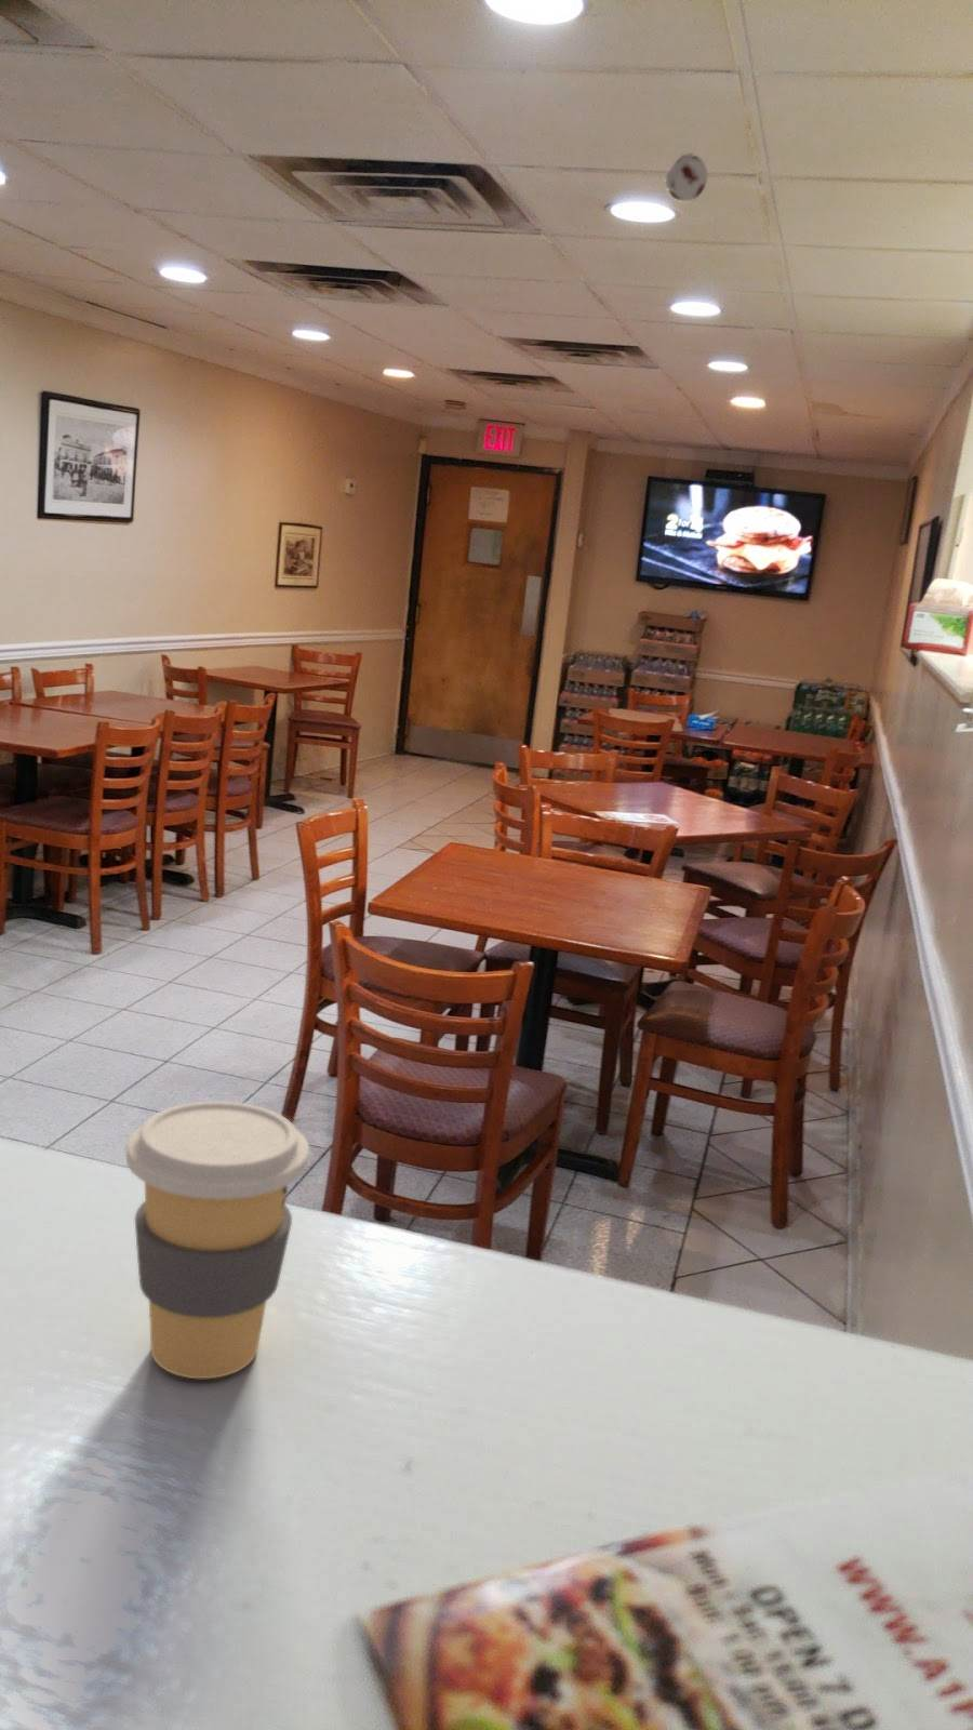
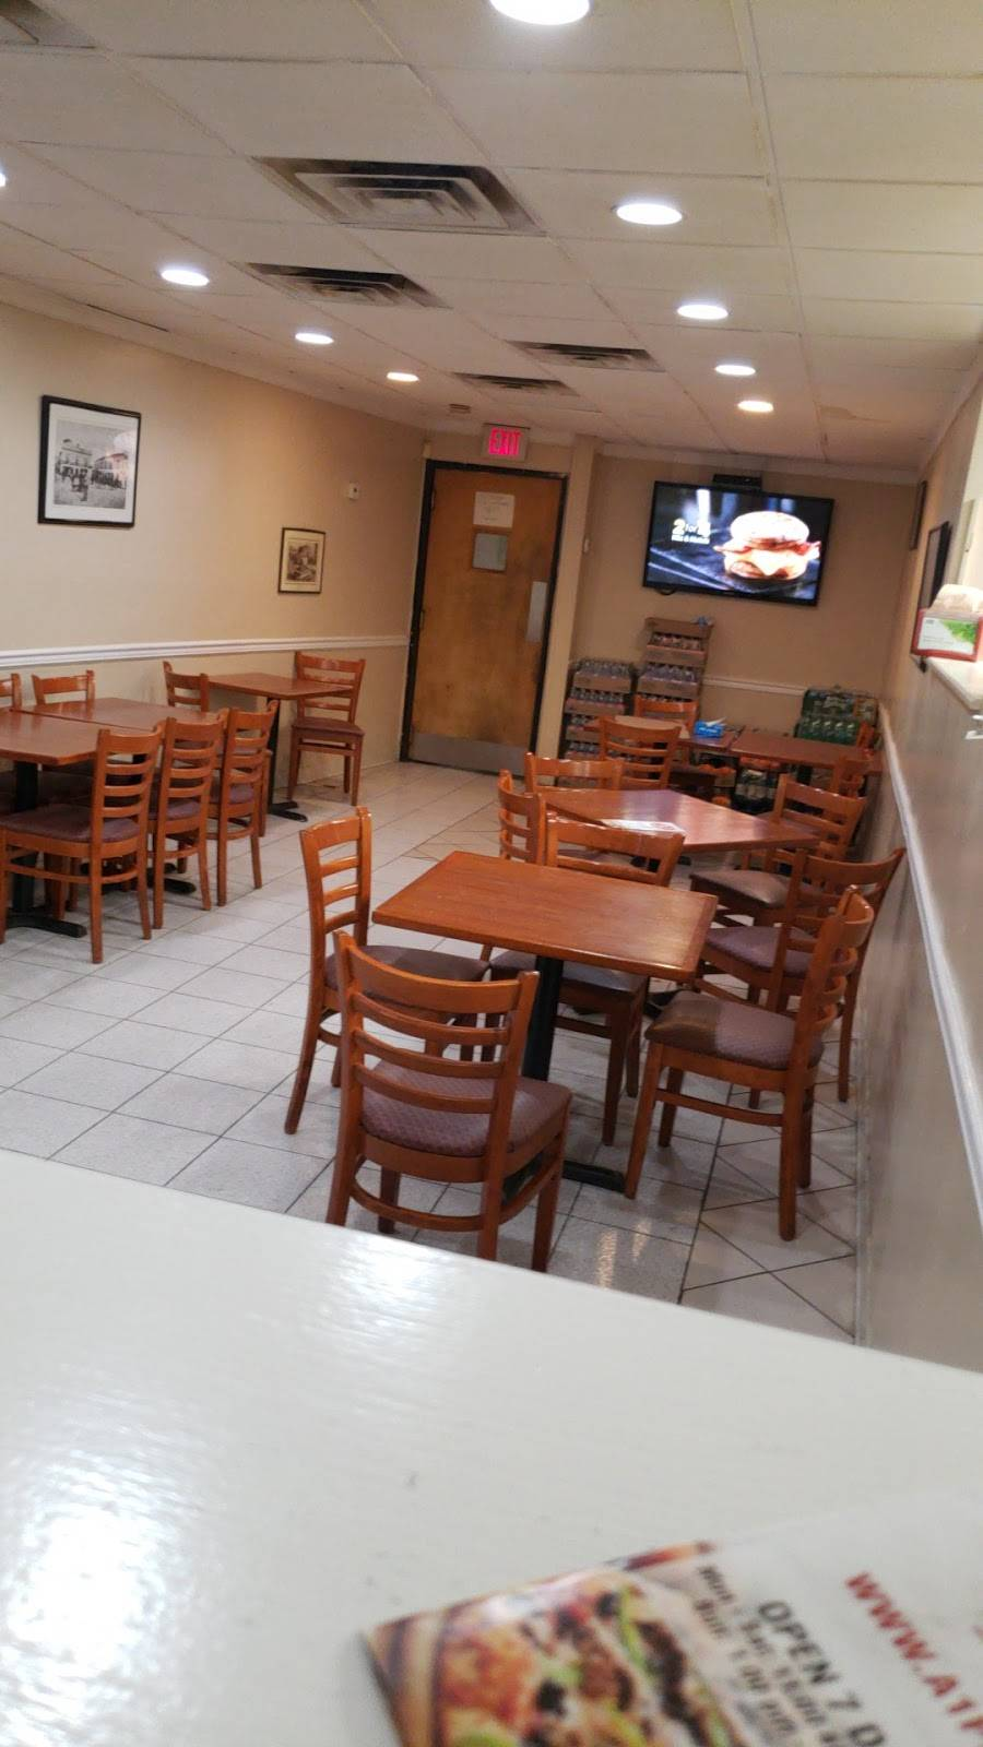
- coffee cup [126,1099,310,1379]
- smoke detector [664,151,708,203]
